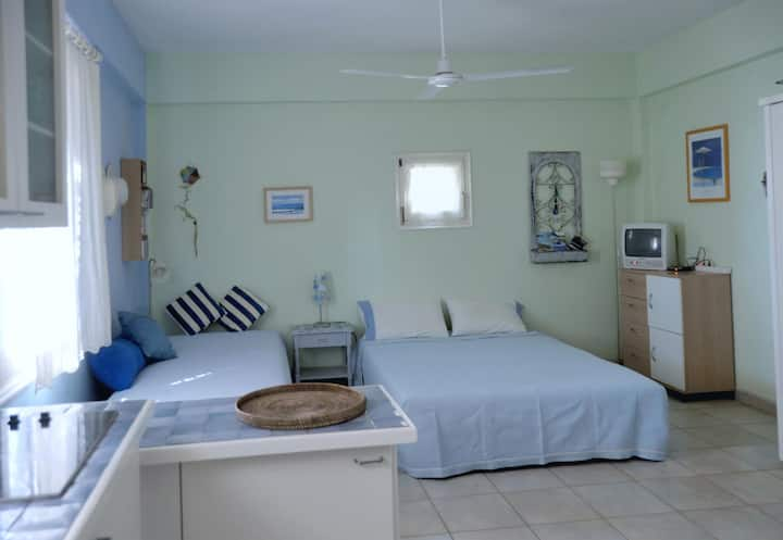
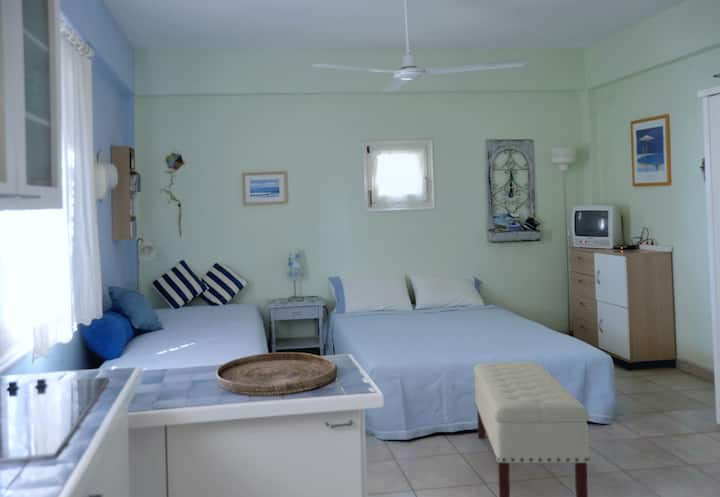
+ bench [472,361,591,497]
